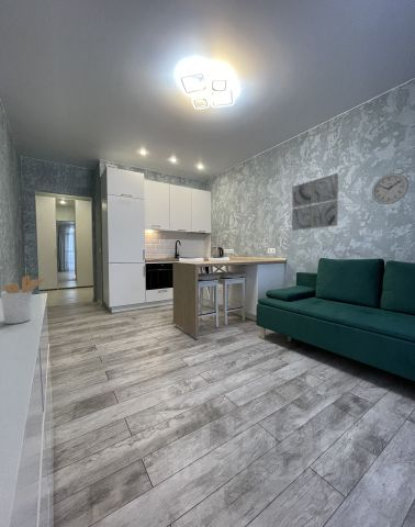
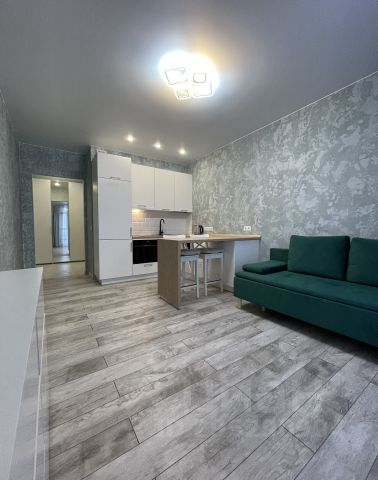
- utensil holder [0,274,47,325]
- wall clock [371,172,410,205]
- wall art [291,172,339,232]
